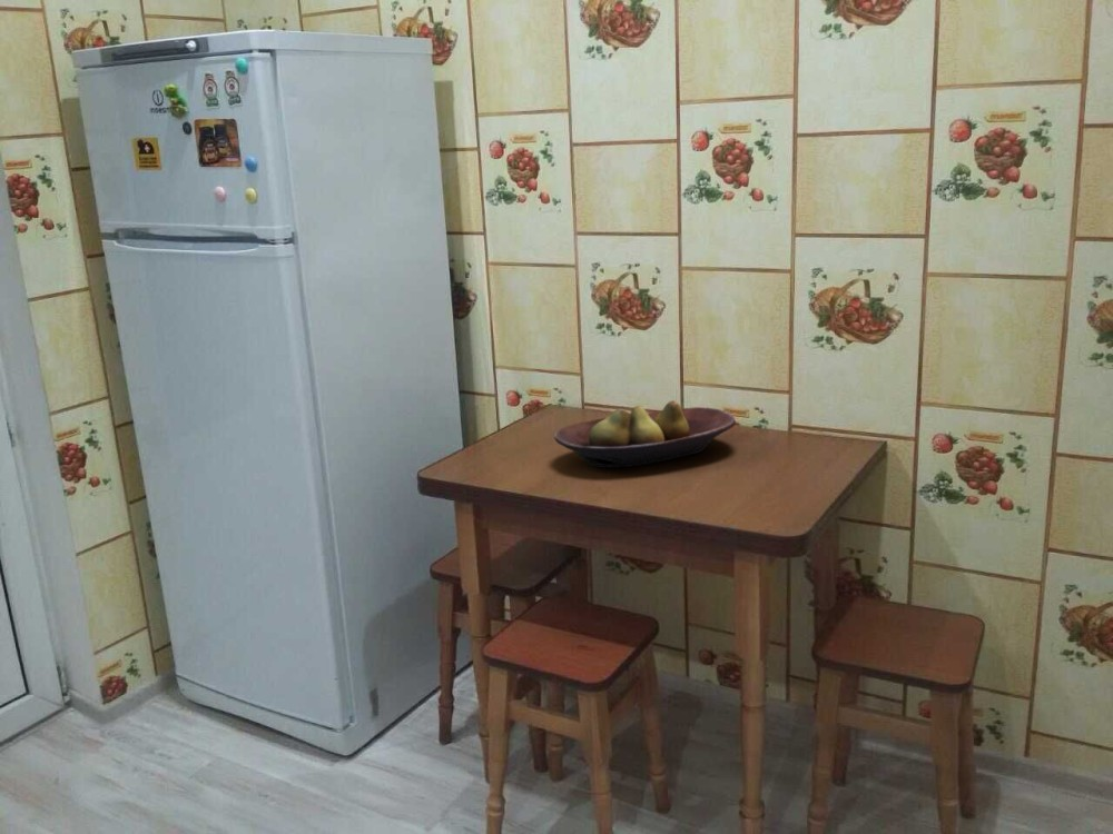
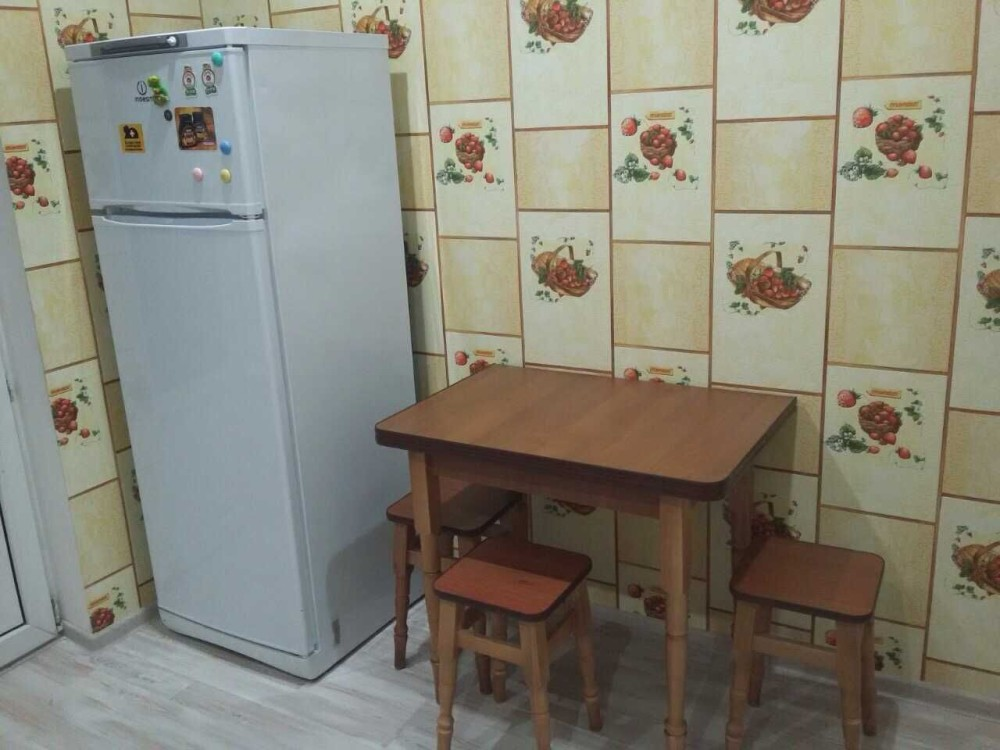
- fruit bowl [553,400,737,469]
